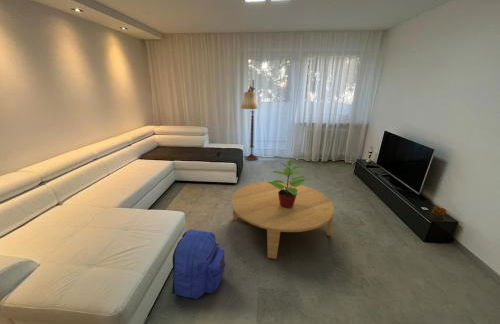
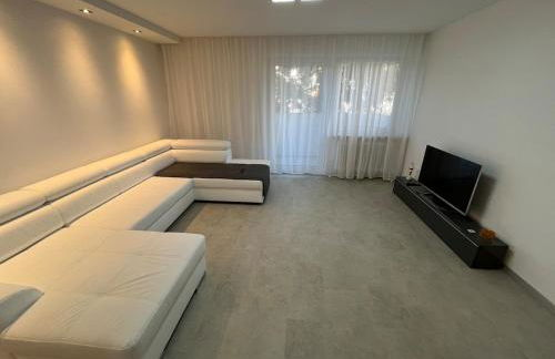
- backpack [171,228,226,300]
- potted plant [267,159,306,208]
- coffee table [230,181,335,260]
- floor lamp [240,79,259,162]
